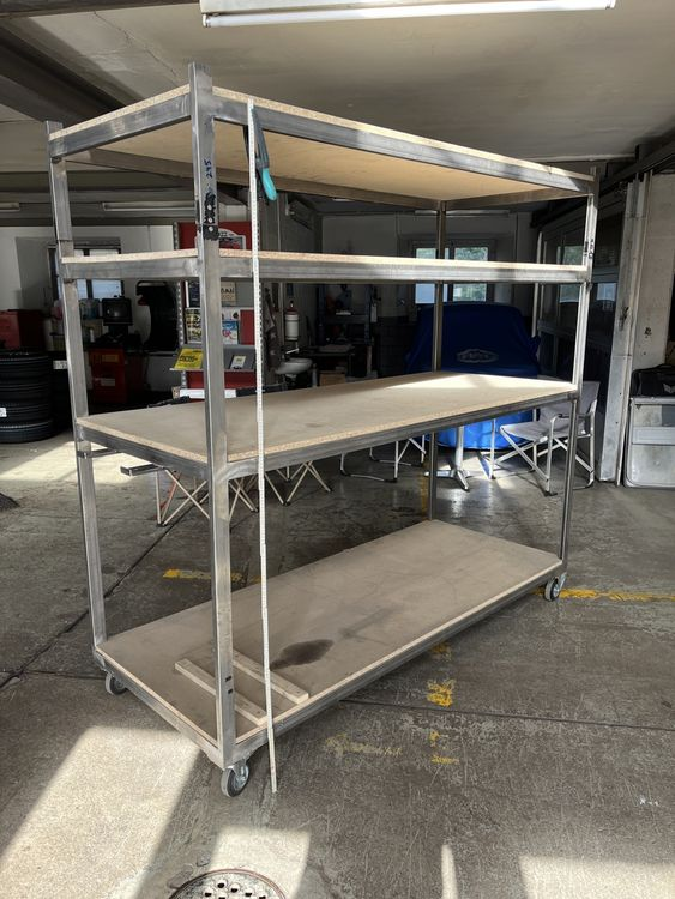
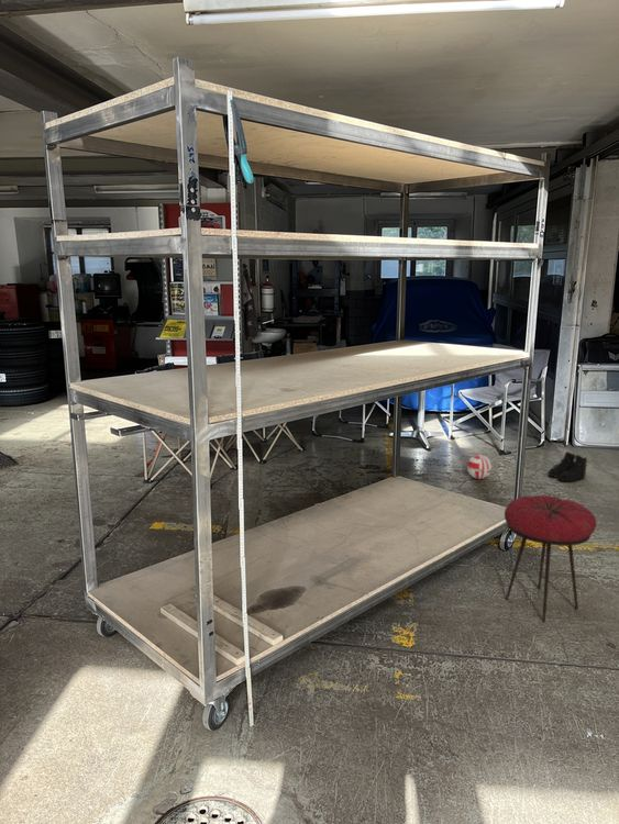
+ boots [546,450,588,483]
+ stool [504,494,597,623]
+ ball [466,454,493,480]
